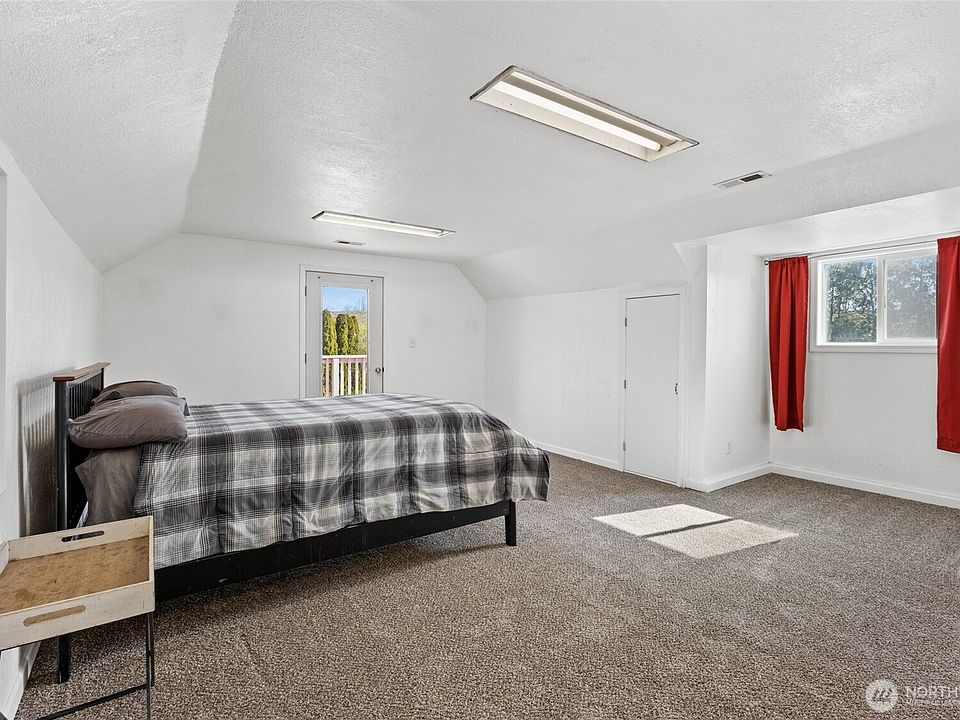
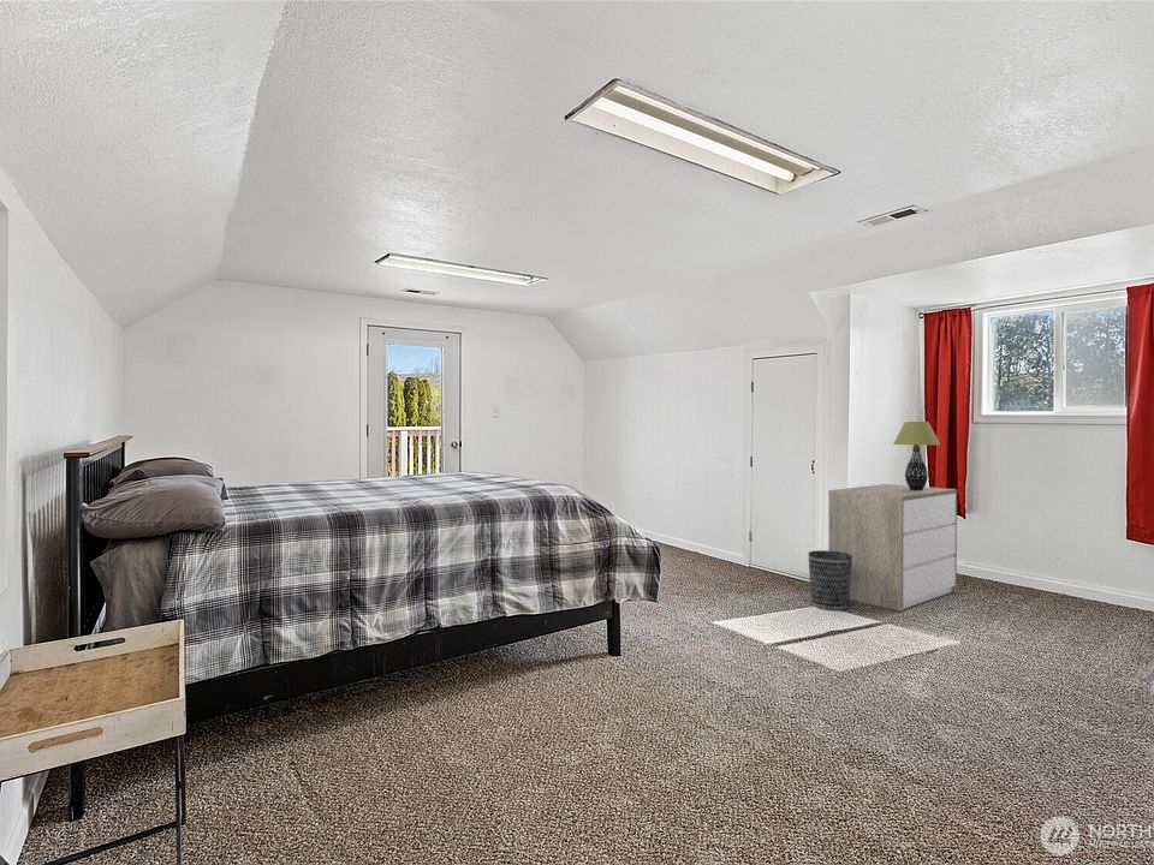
+ dresser [827,483,958,613]
+ wastebasket [807,549,852,612]
+ table lamp [892,420,941,490]
